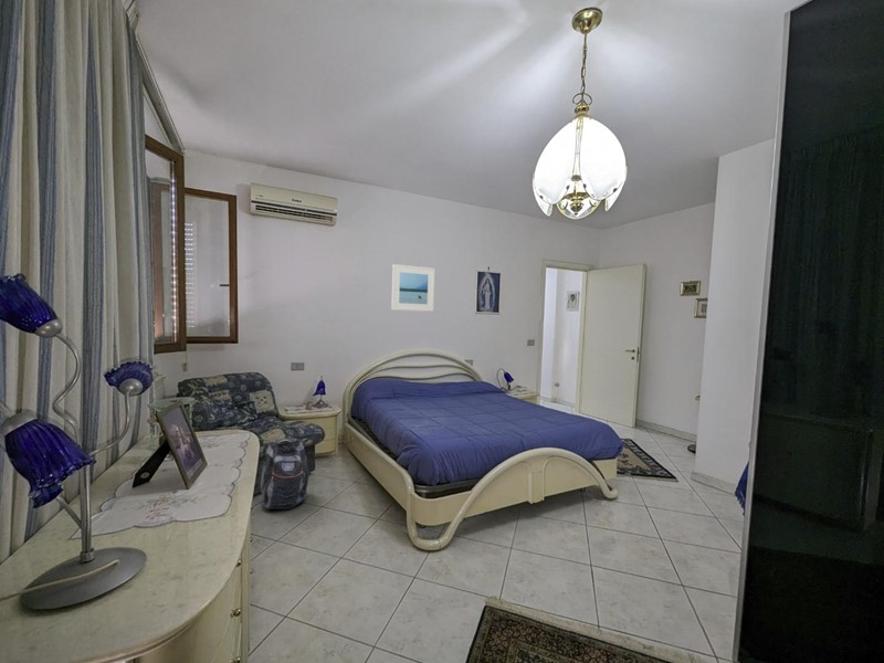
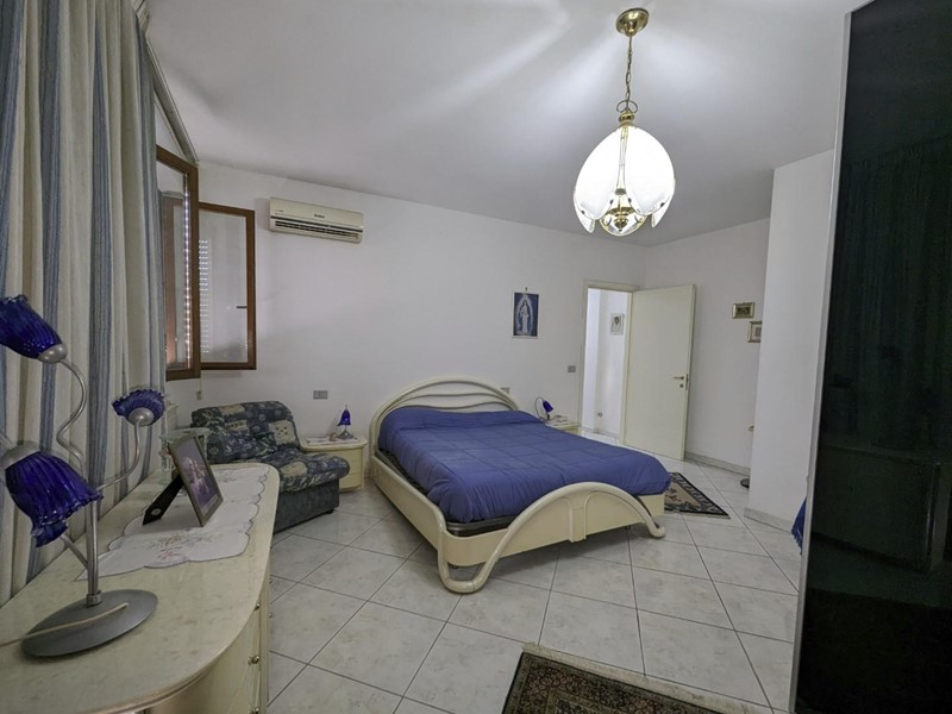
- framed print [390,263,435,313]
- backpack [259,436,311,511]
